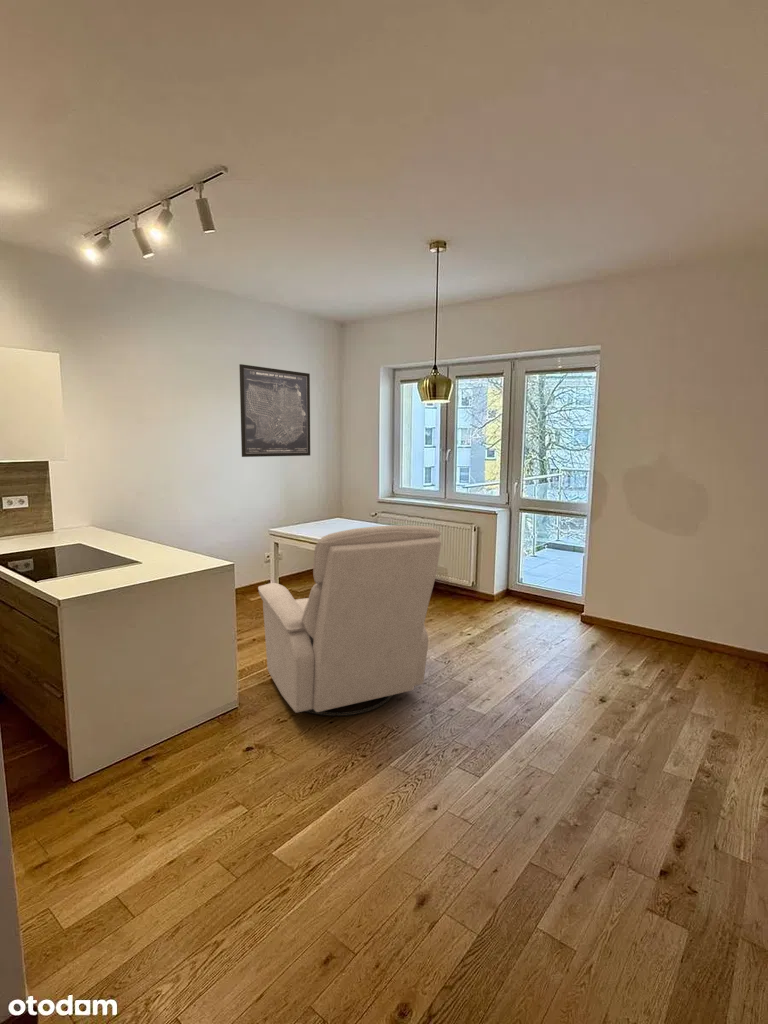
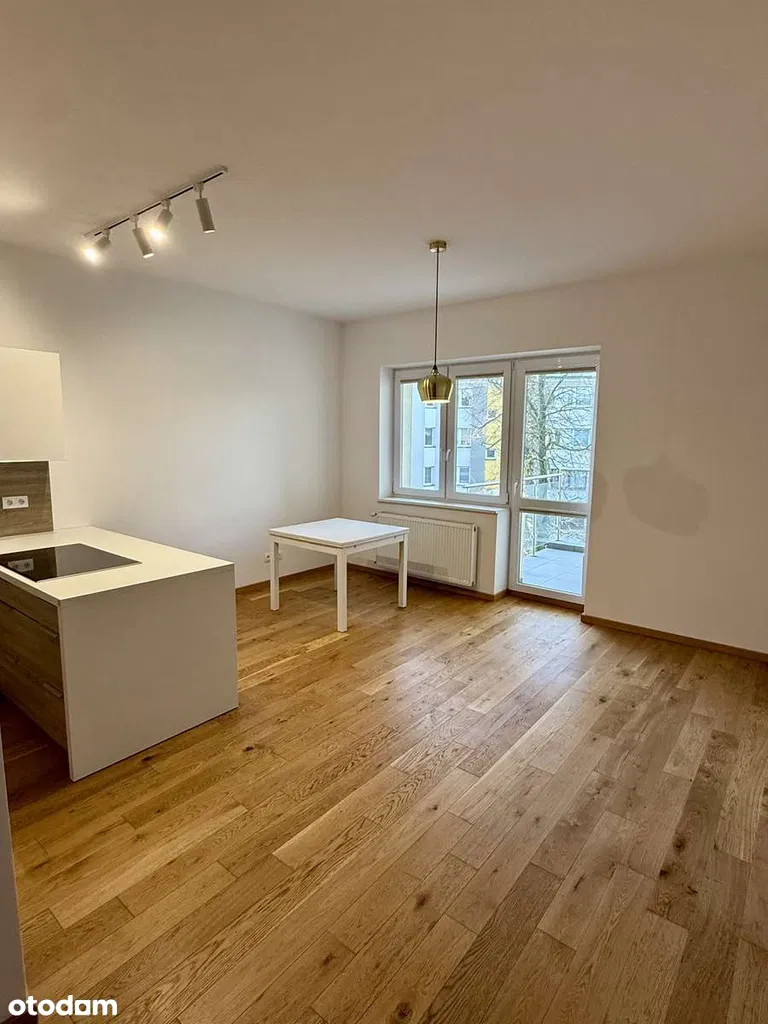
- chair [257,524,442,717]
- wall art [238,363,311,458]
